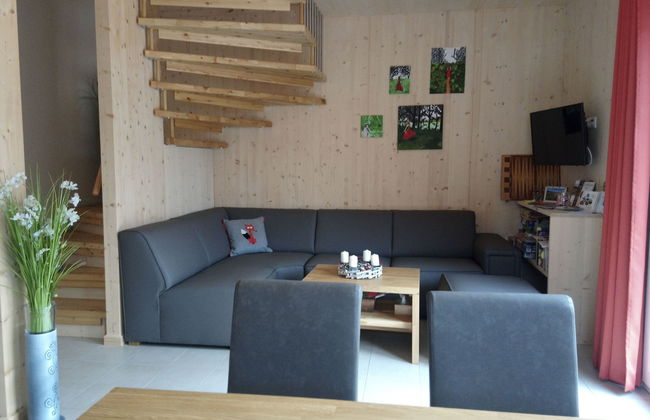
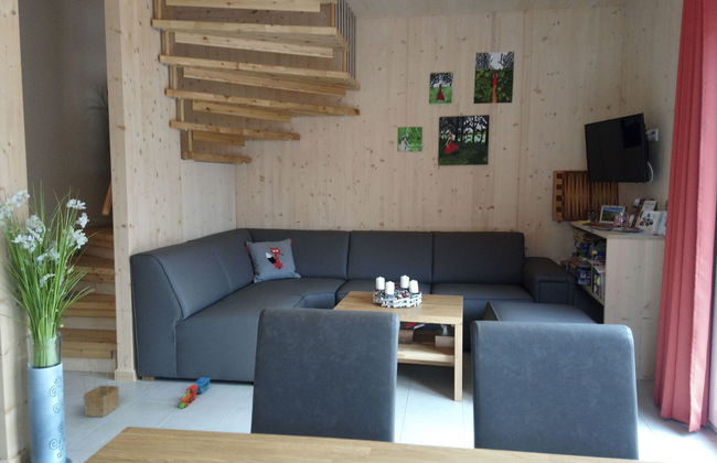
+ toy train [179,377,212,409]
+ basket [82,358,120,418]
